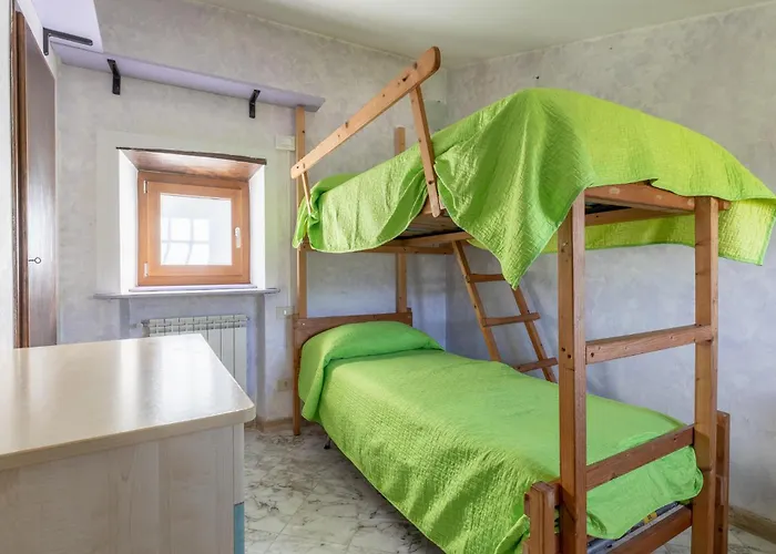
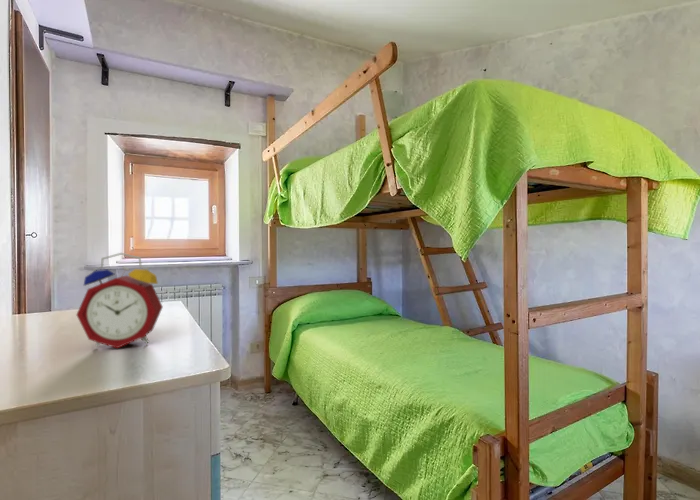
+ alarm clock [75,252,164,349]
